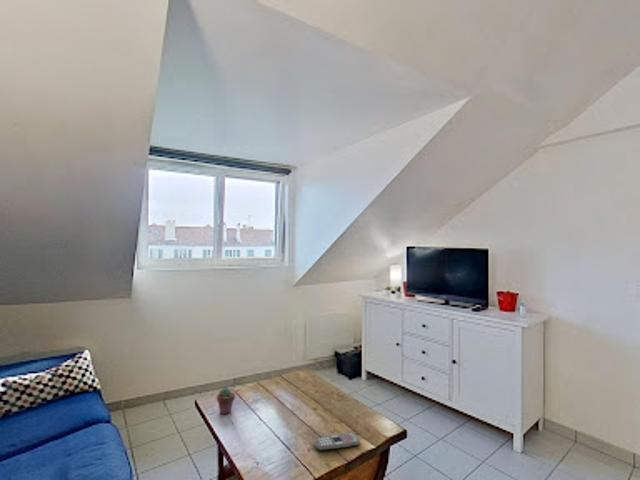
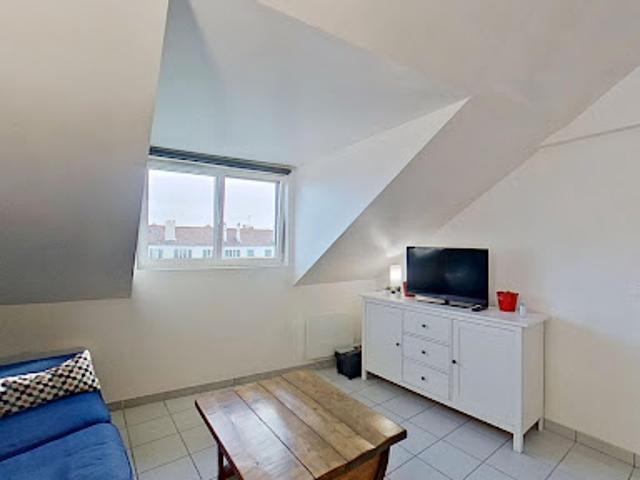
- remote control [313,431,360,451]
- potted succulent [216,387,236,415]
